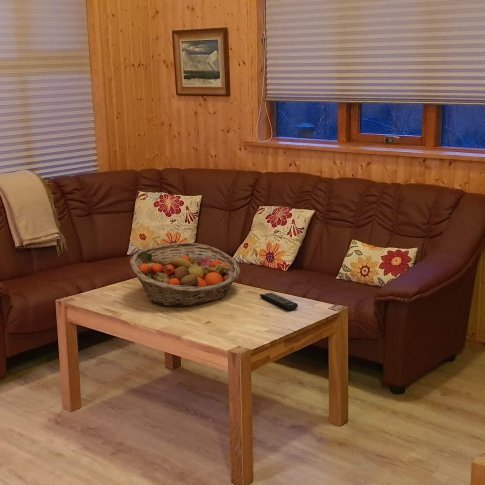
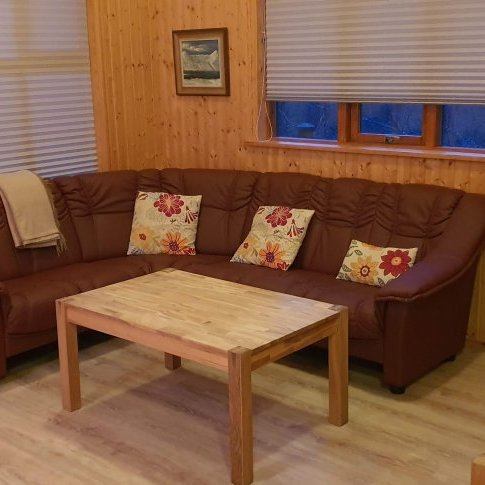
- remote control [259,292,299,311]
- fruit basket [129,242,241,307]
